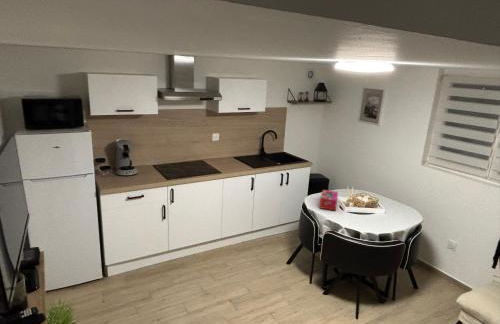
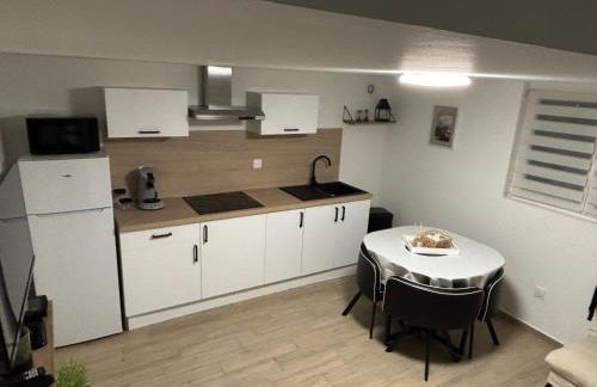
- tissue box [319,189,339,211]
